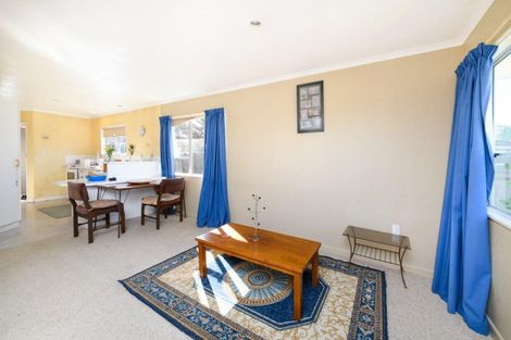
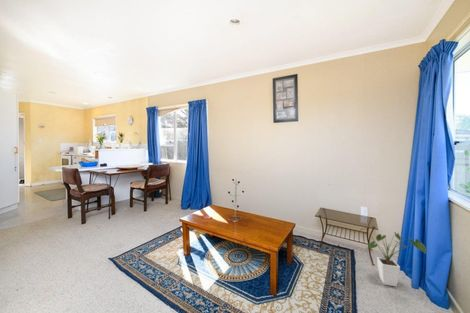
+ house plant [359,225,427,288]
